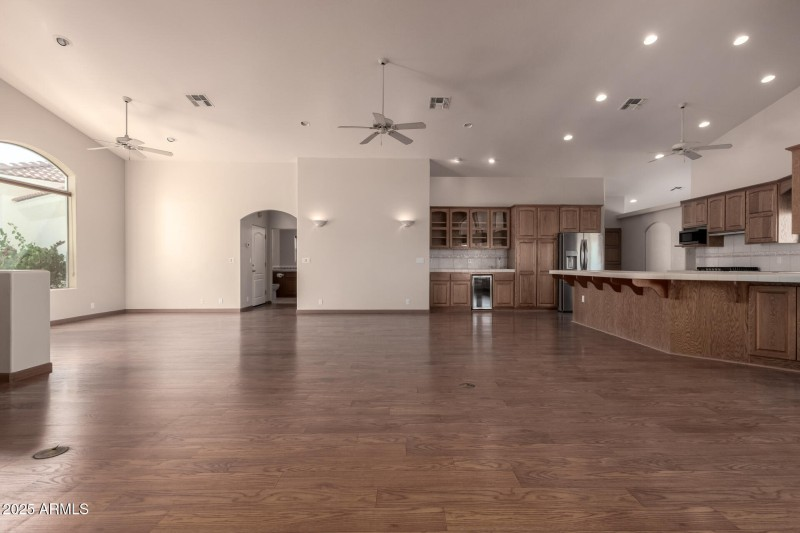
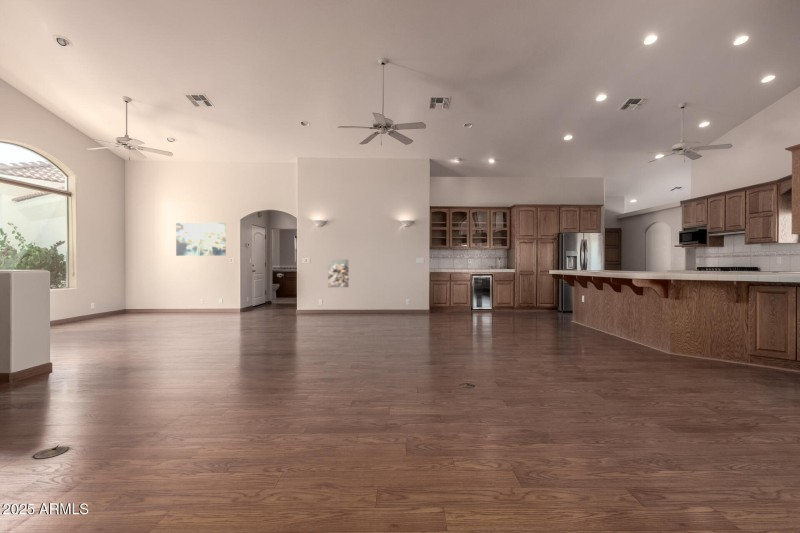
+ wall art [175,222,227,257]
+ wall art [327,259,350,288]
